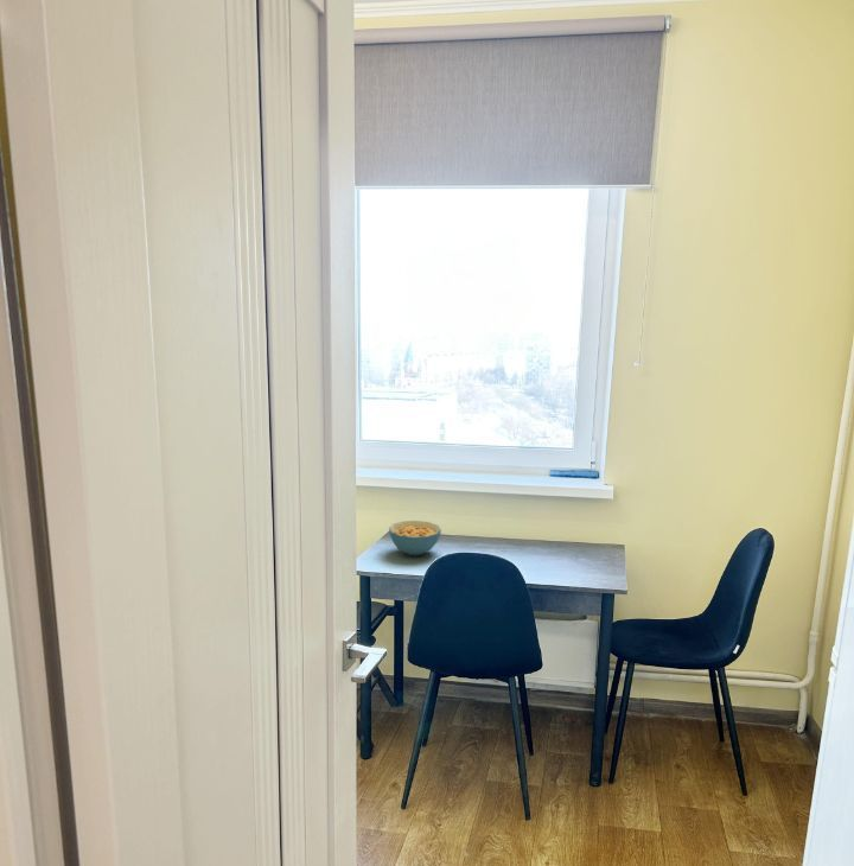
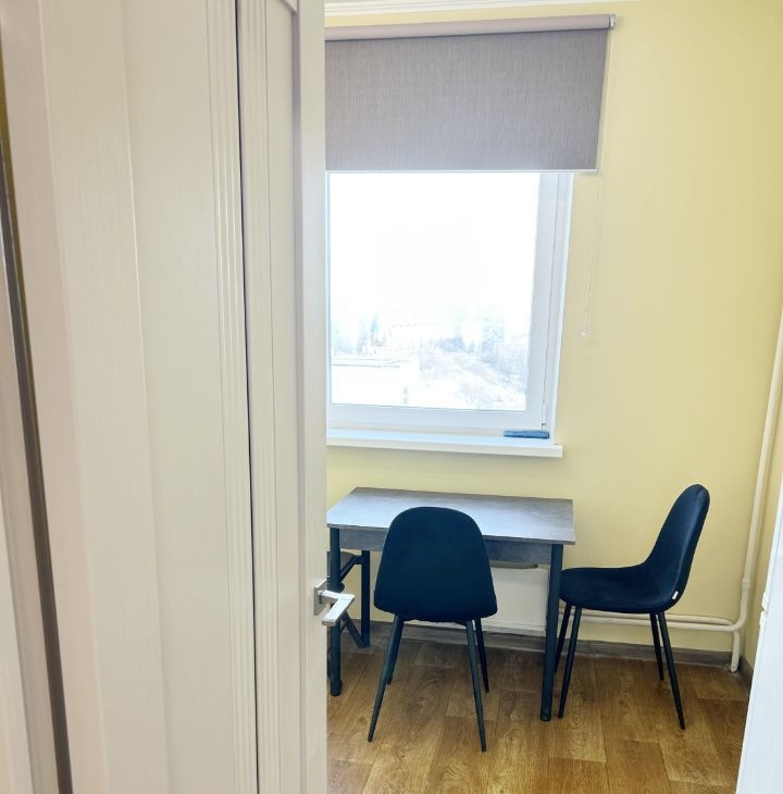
- cereal bowl [388,520,442,556]
